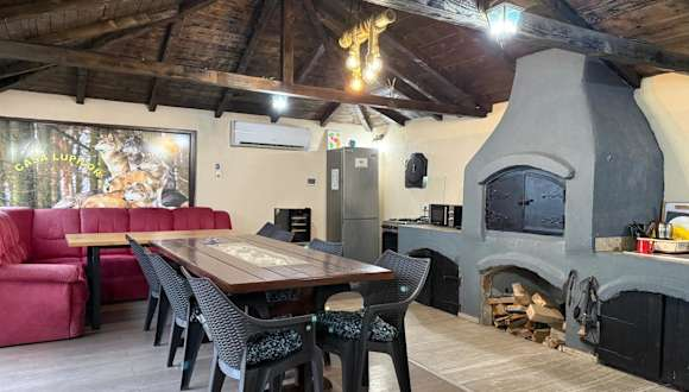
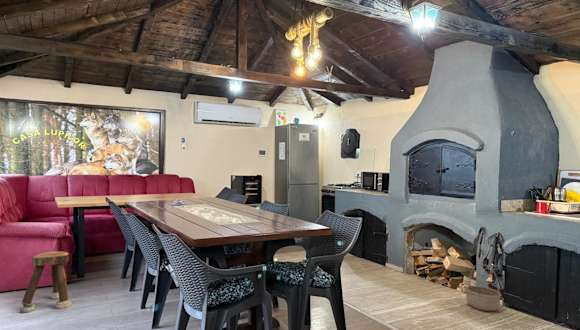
+ stool [19,250,72,314]
+ basket [465,263,502,312]
